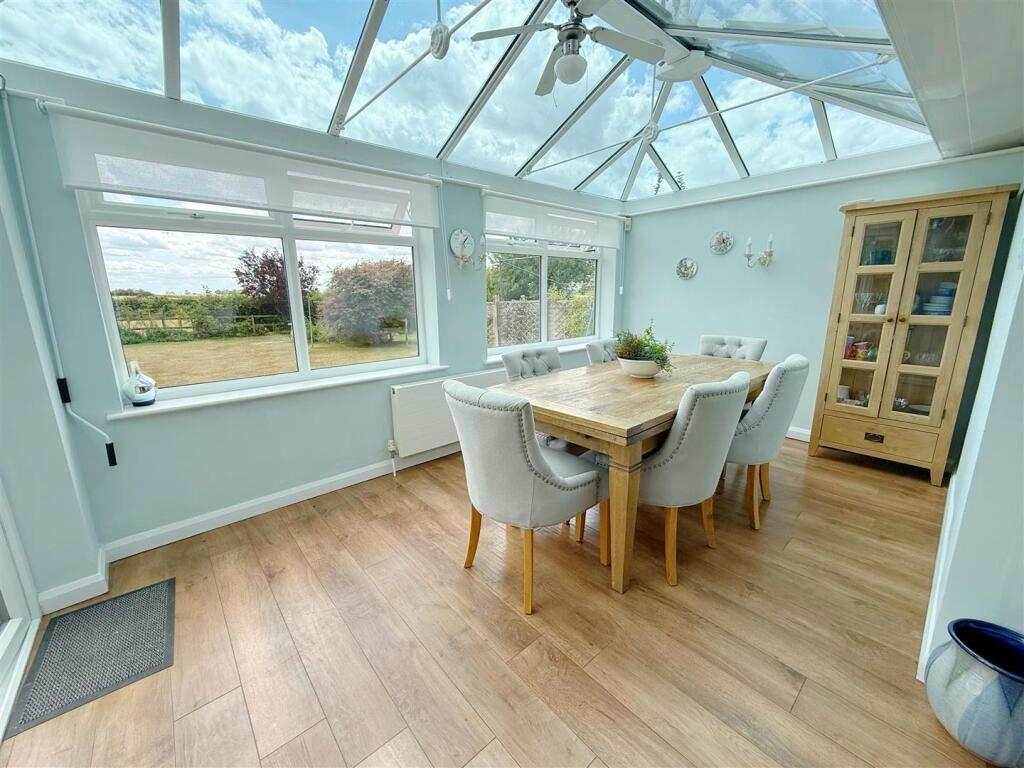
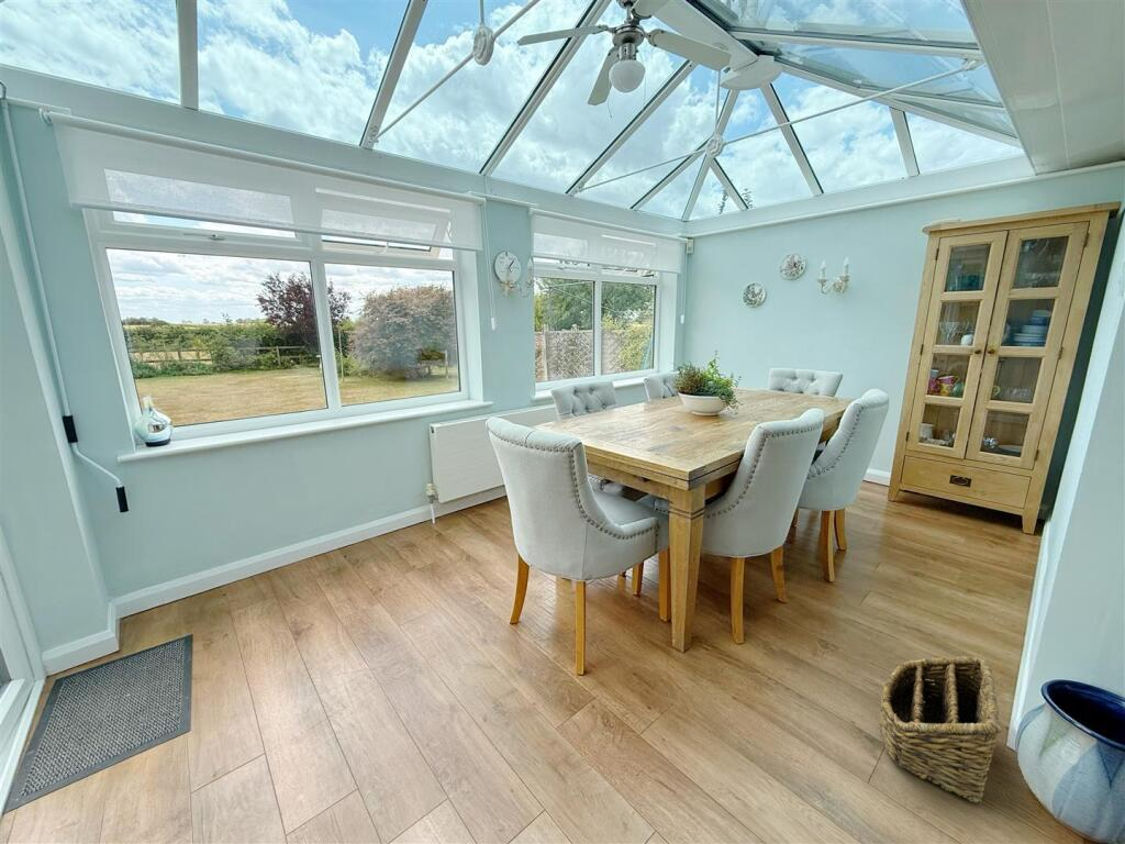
+ basket [879,655,1003,806]
